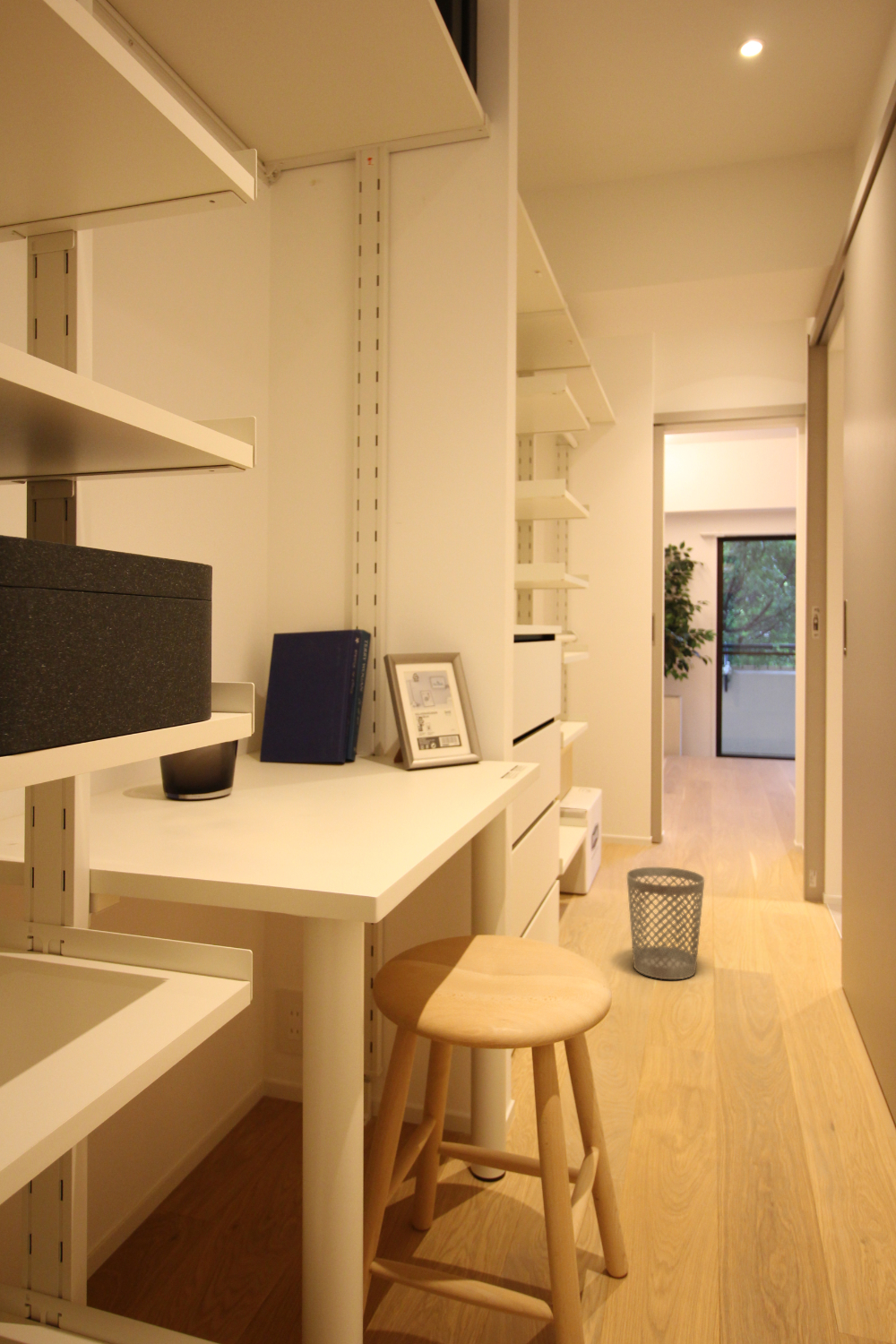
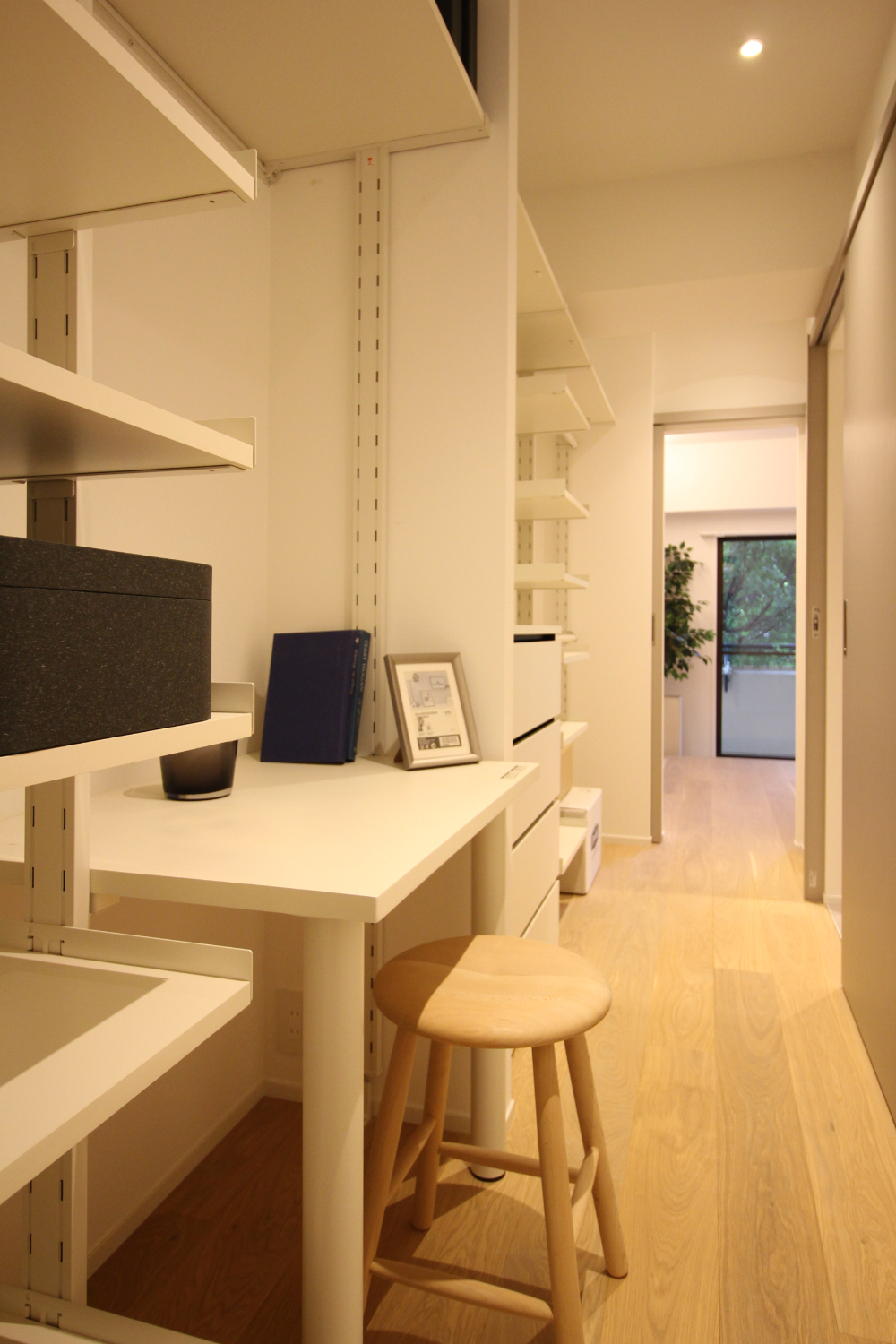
- wastebasket [626,866,705,980]
